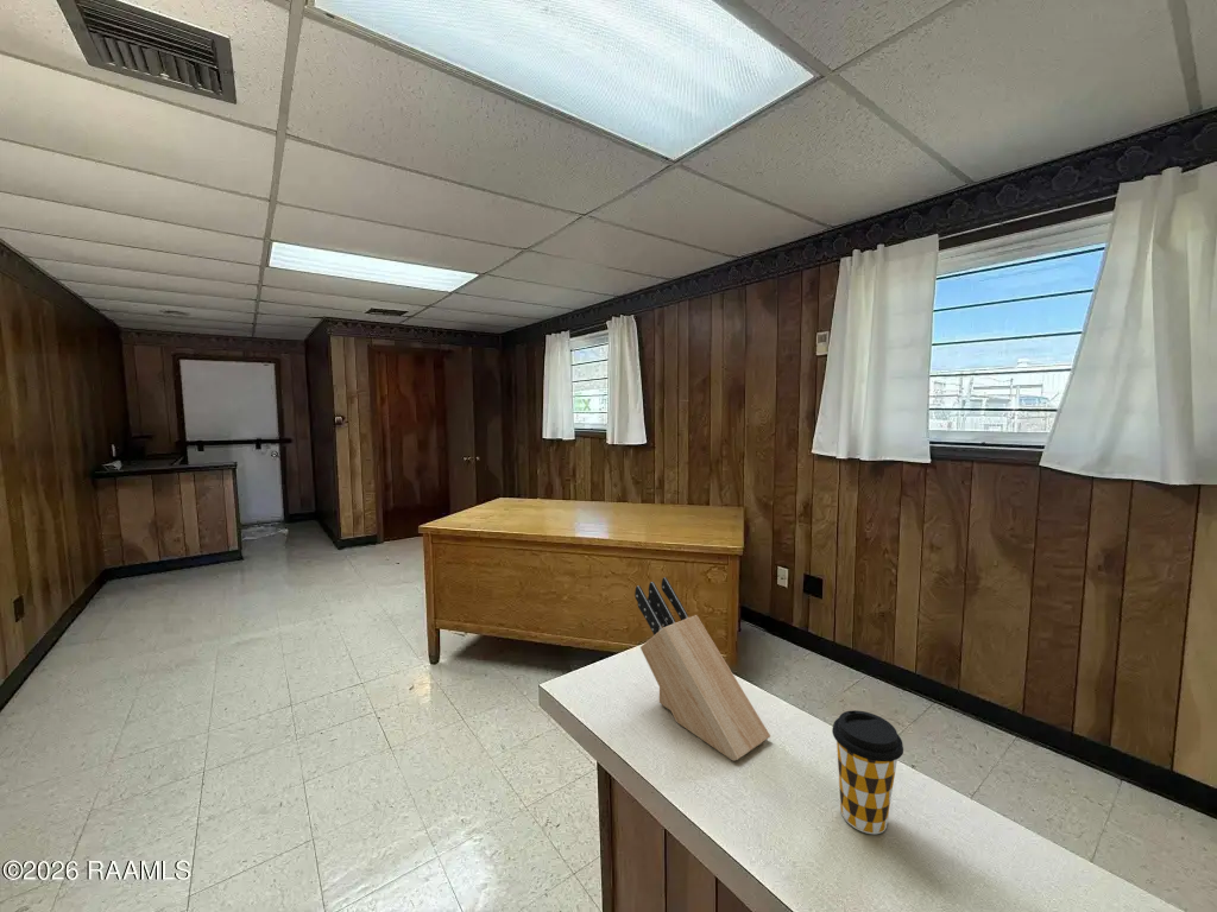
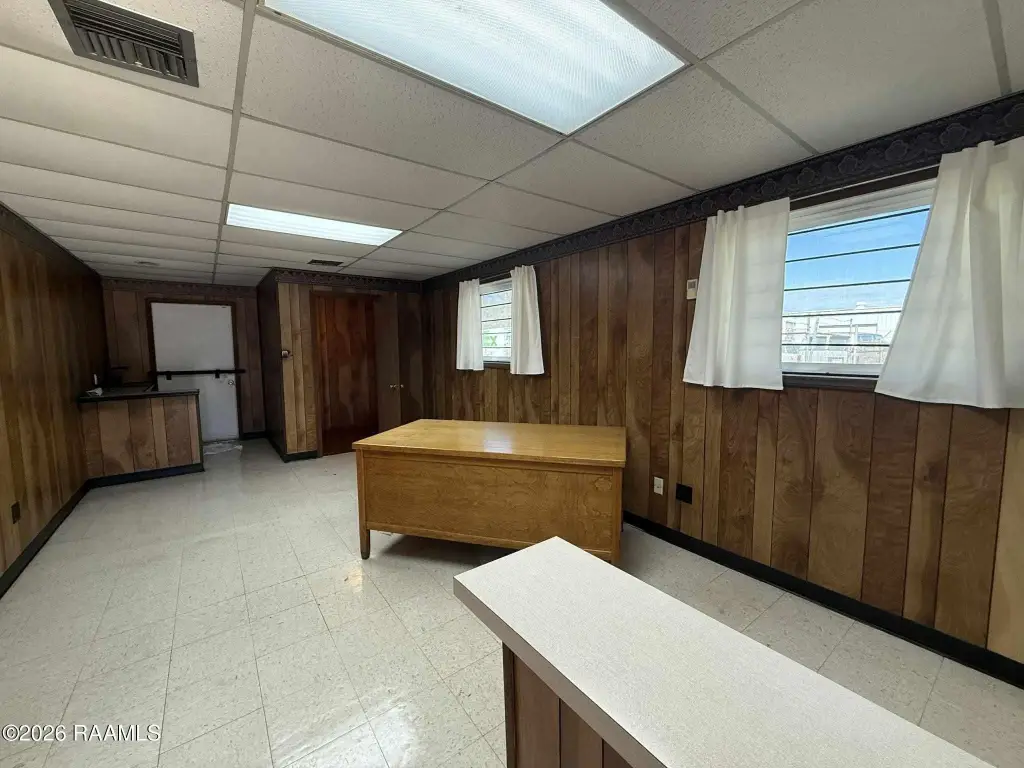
- knife block [633,576,771,762]
- coffee cup [831,709,904,835]
